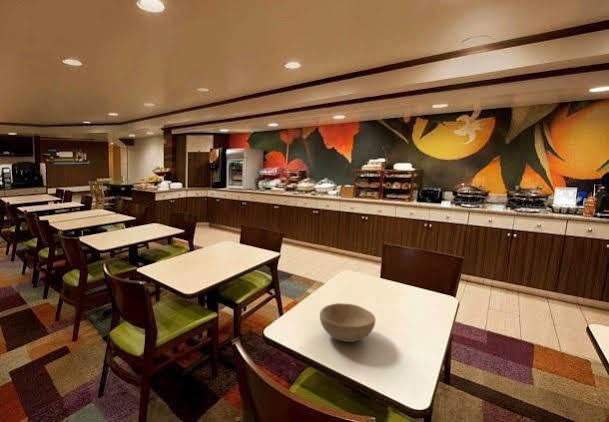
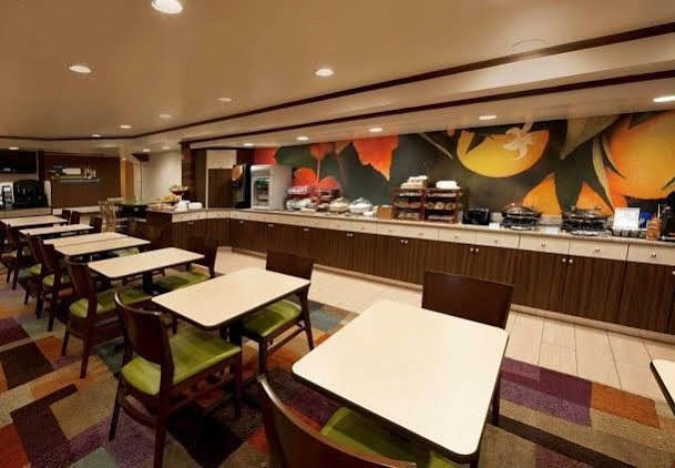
- bowl [318,302,376,343]
